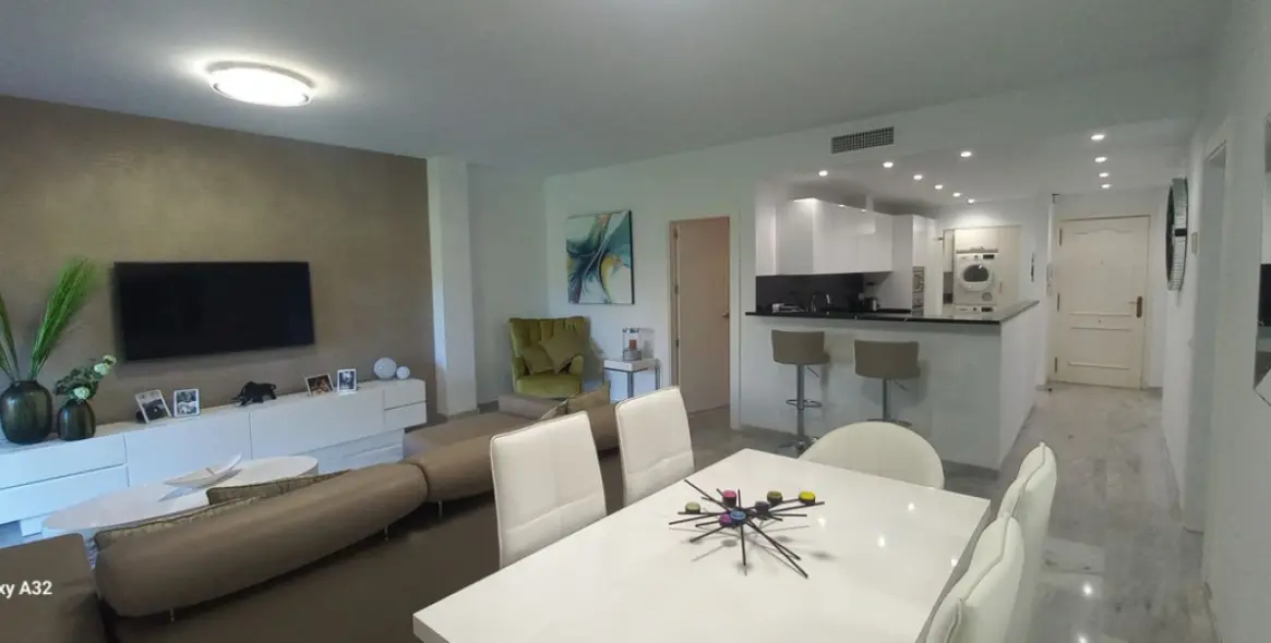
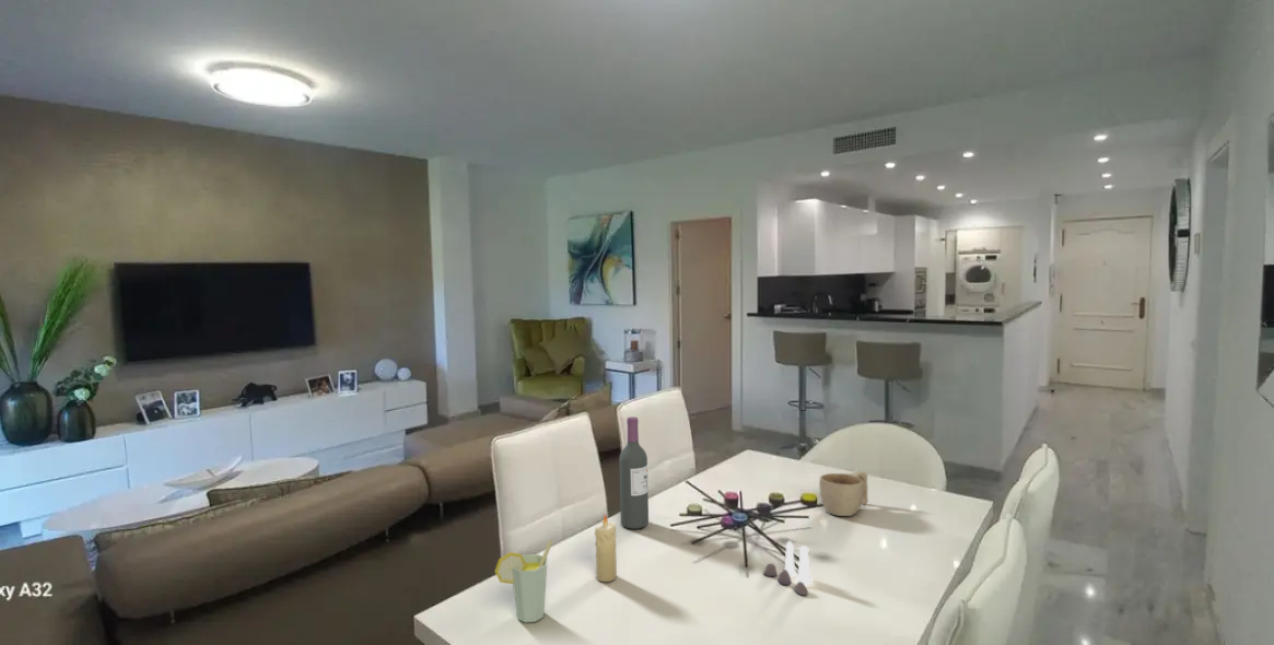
+ cup [818,470,869,517]
+ cup [493,539,554,623]
+ wine bottle [619,415,650,530]
+ salt and pepper shaker set [762,540,814,597]
+ candle [594,513,618,583]
